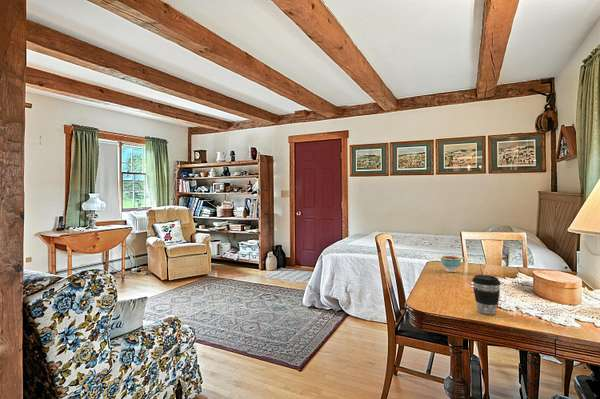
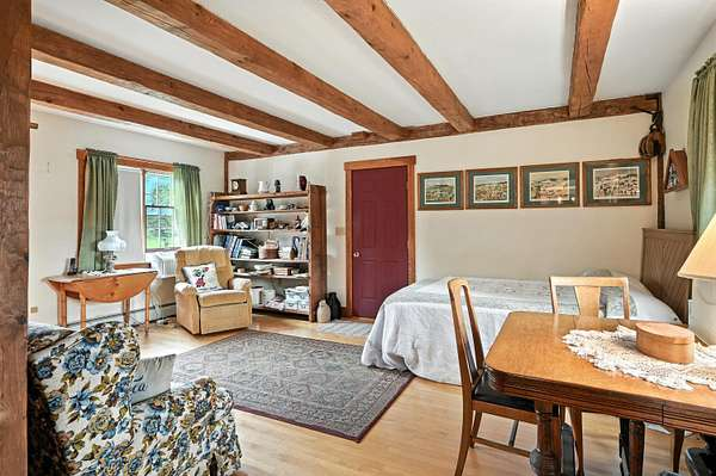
- coffee cup [471,274,502,315]
- teacup [440,255,467,273]
